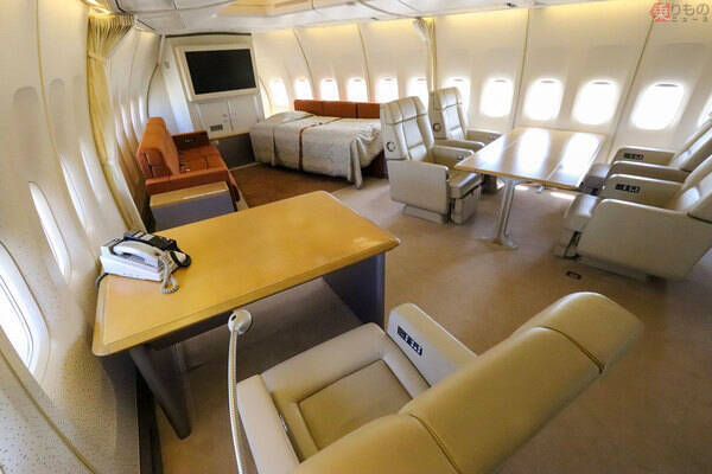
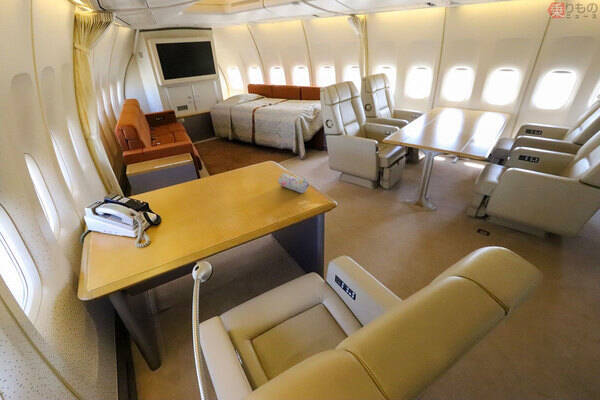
+ pencil case [277,172,309,194]
